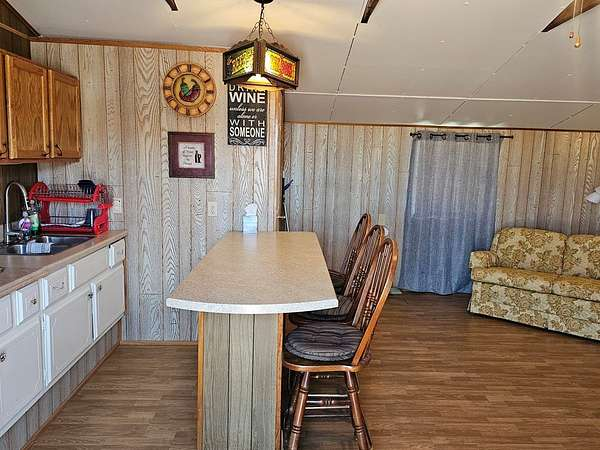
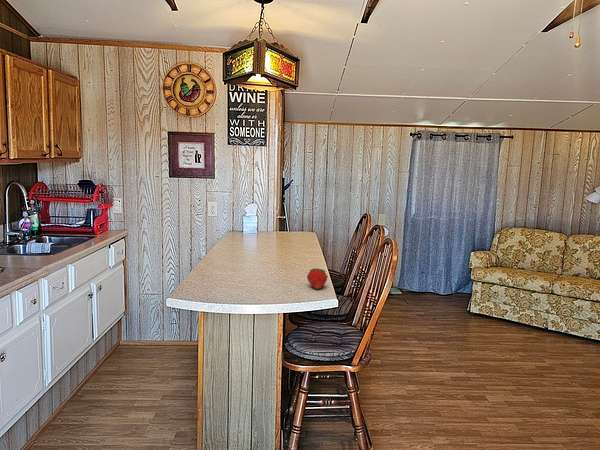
+ fruit [306,267,329,290]
